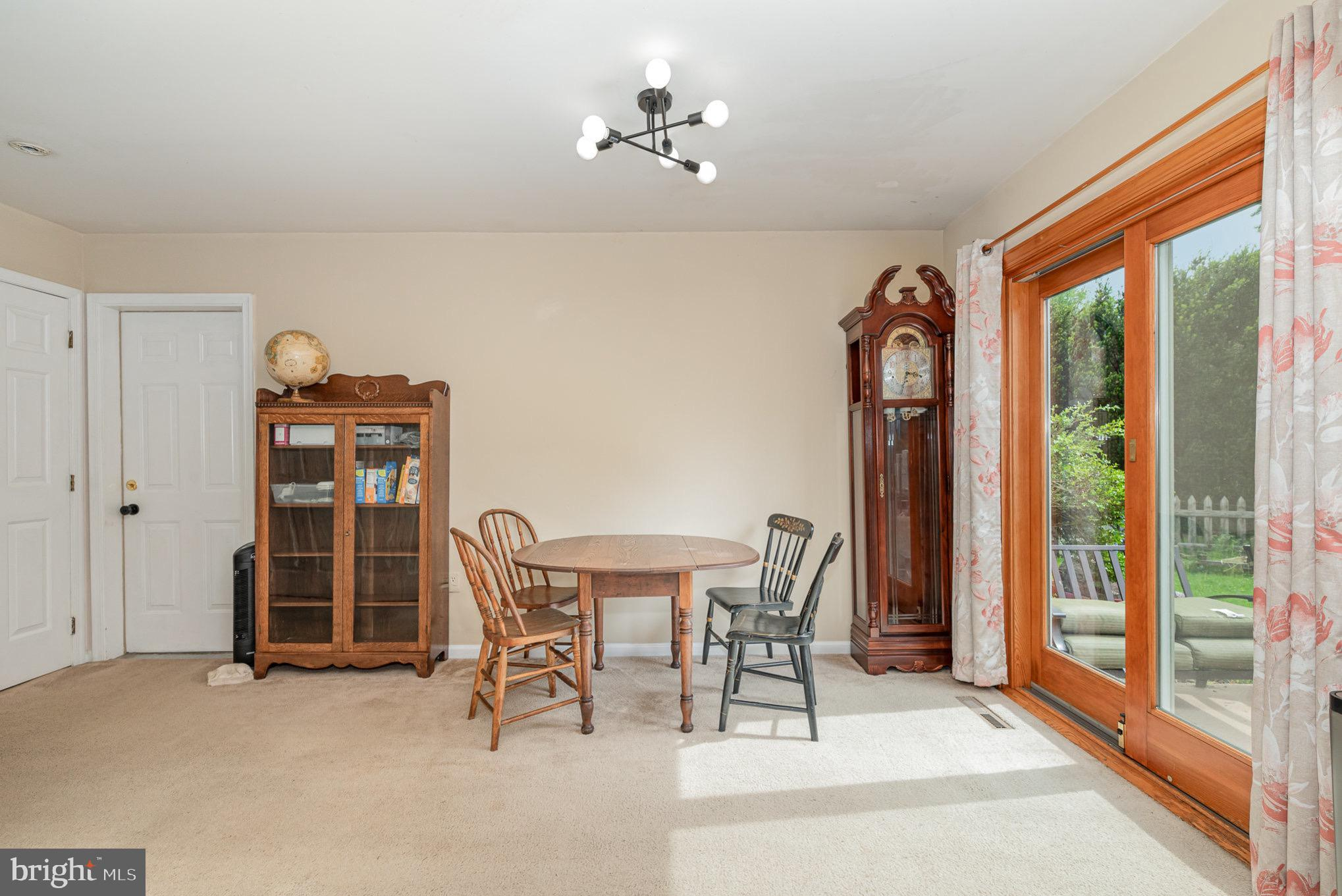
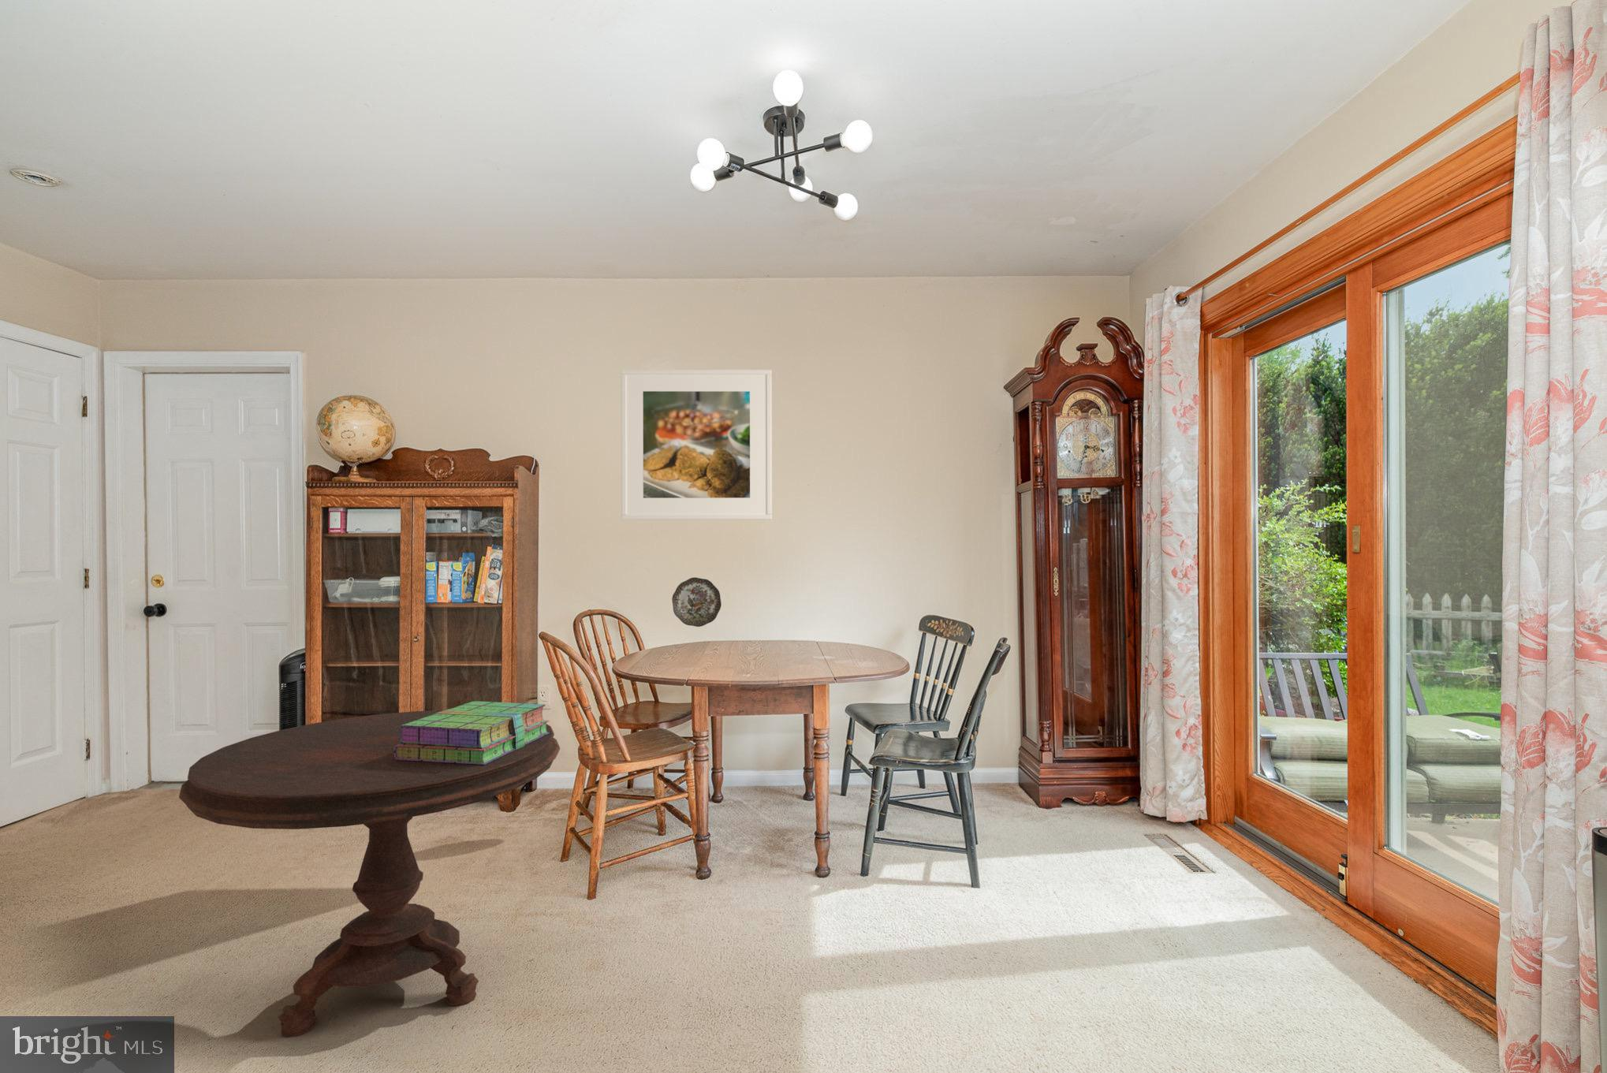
+ stack of books [394,701,550,765]
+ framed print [620,369,772,521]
+ decorative plate [671,577,722,628]
+ side table [178,710,560,1038]
